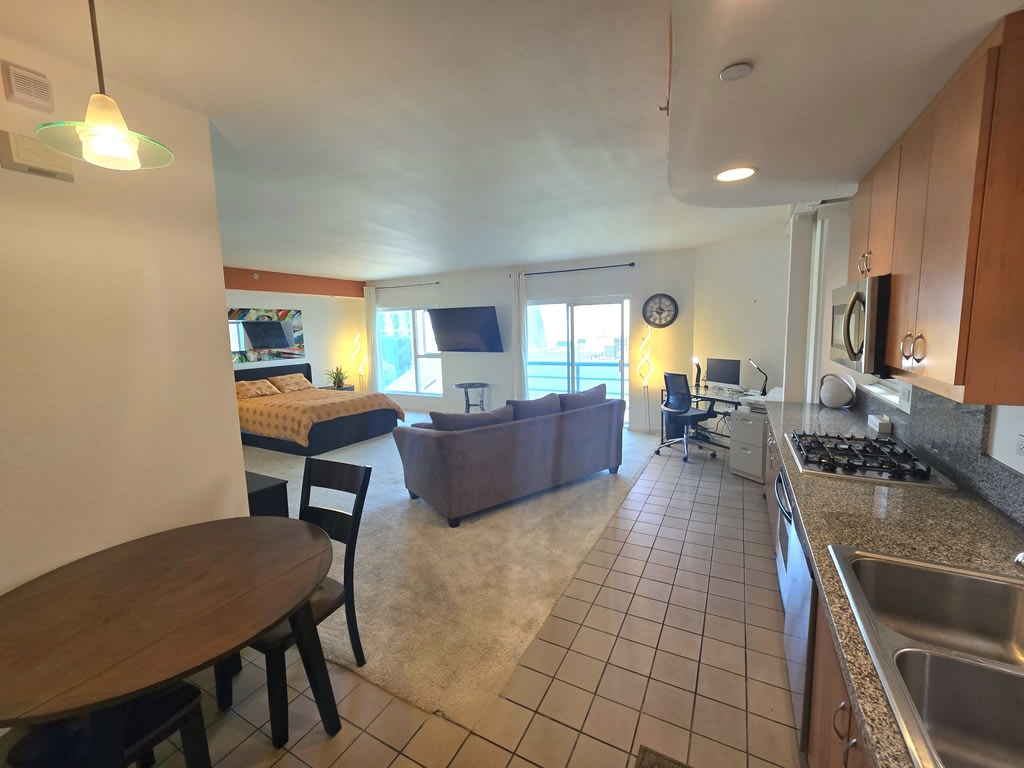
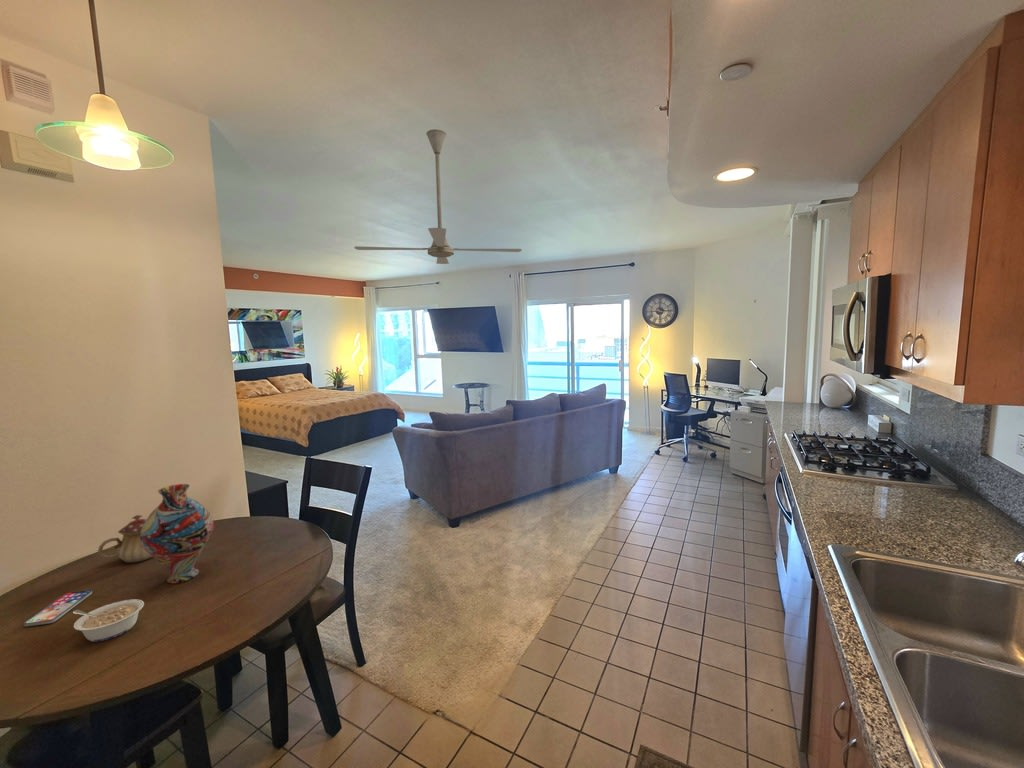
+ legume [72,598,145,643]
+ smartphone [23,589,93,627]
+ ceiling fan [353,128,523,265]
+ vase [140,483,215,584]
+ teapot [97,514,153,564]
